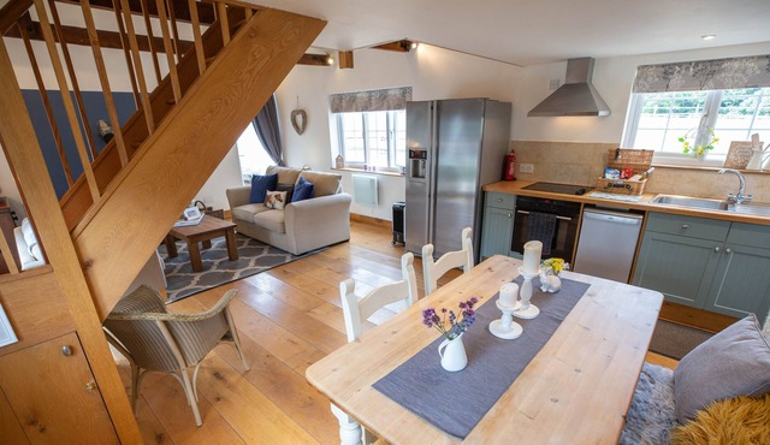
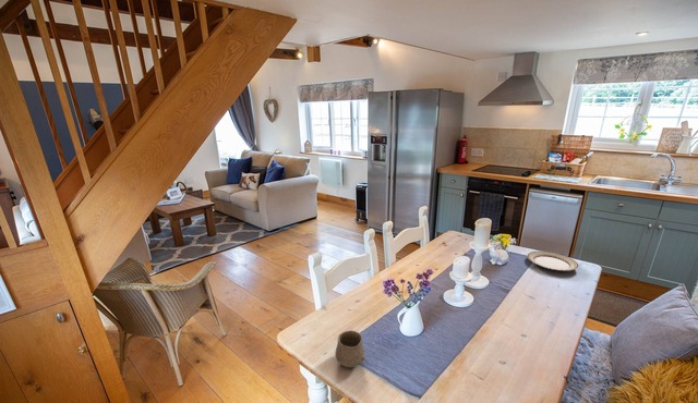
+ cup [334,329,366,368]
+ plate [527,251,579,271]
